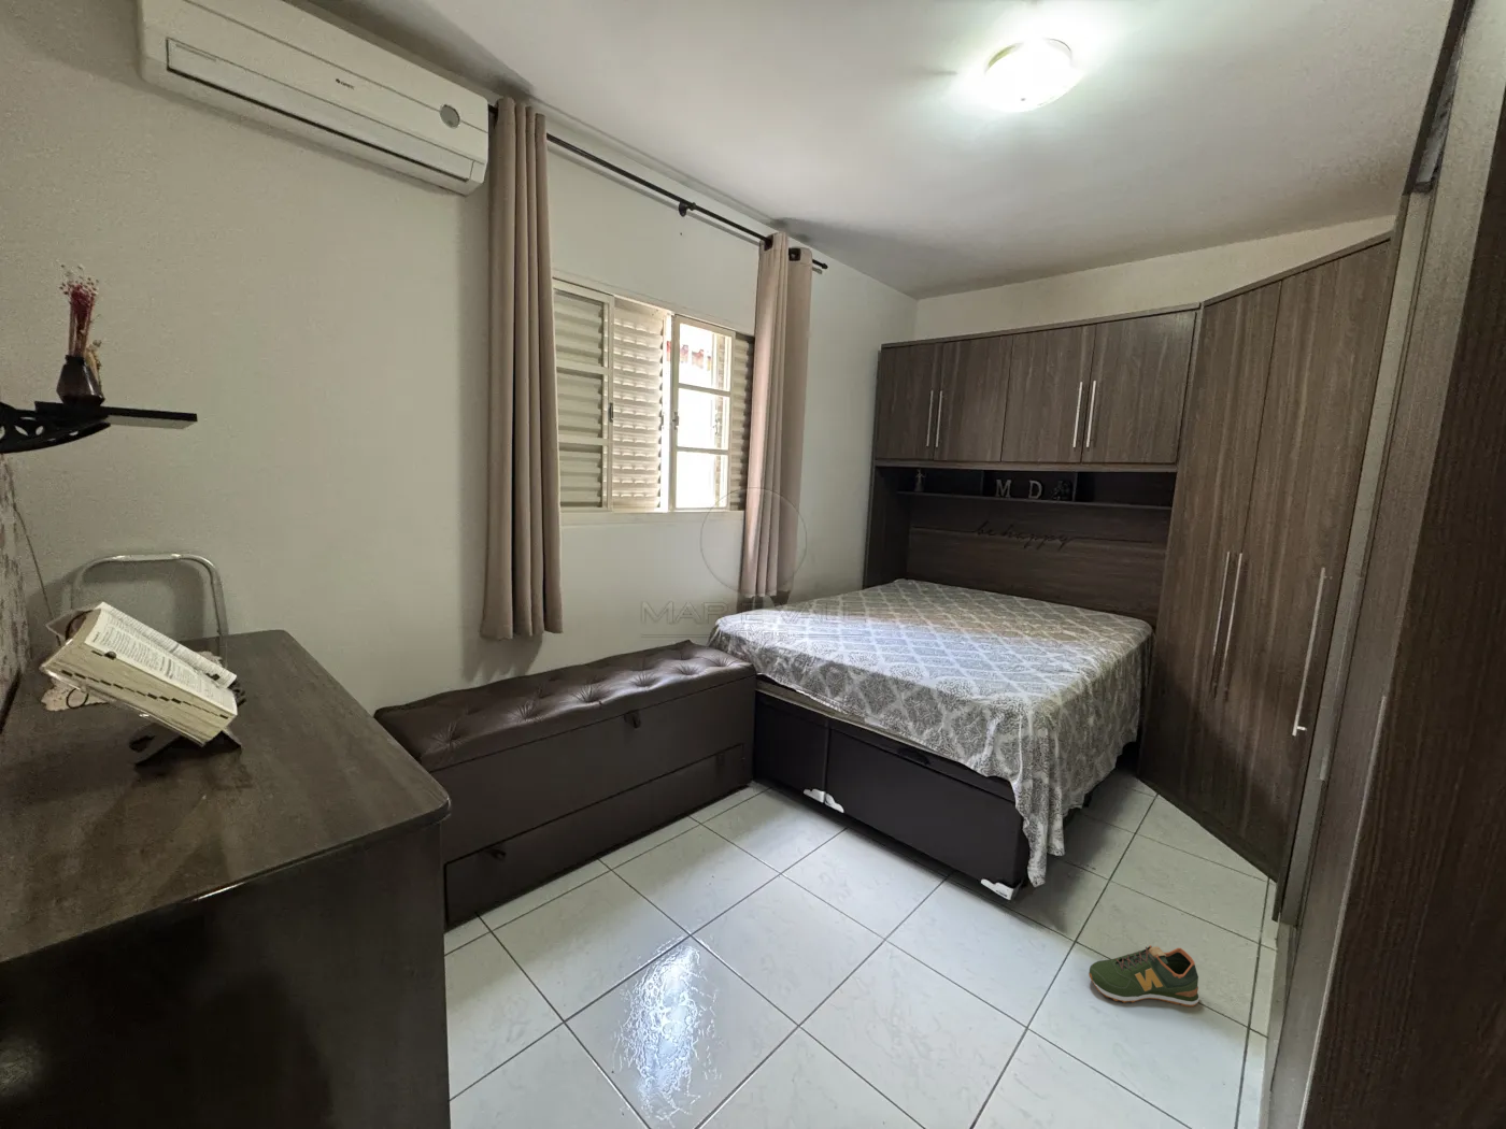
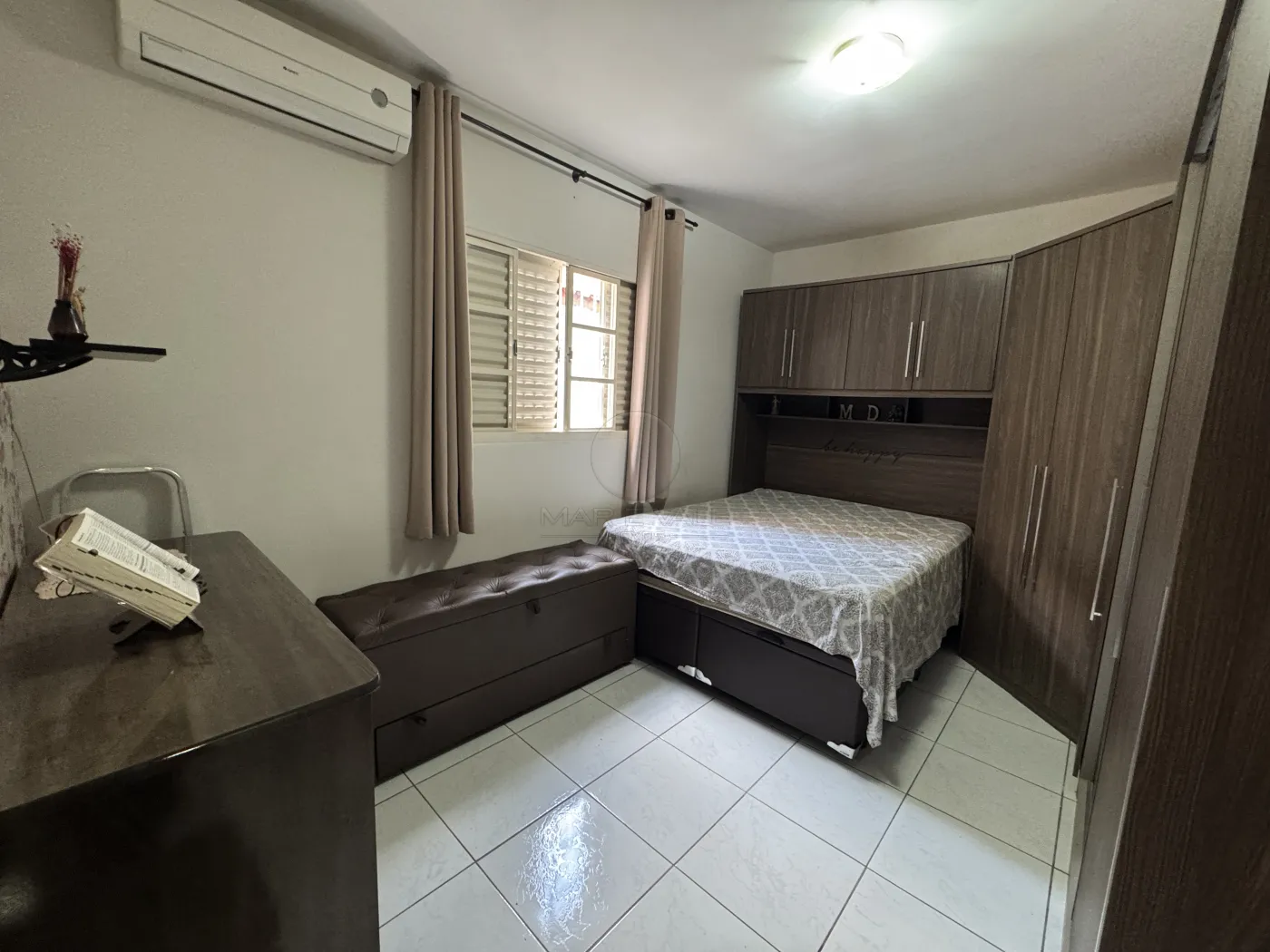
- shoe [1087,944,1200,1008]
